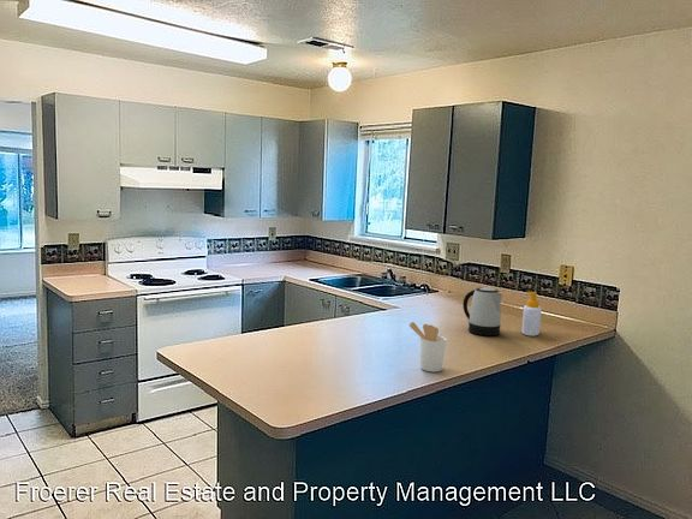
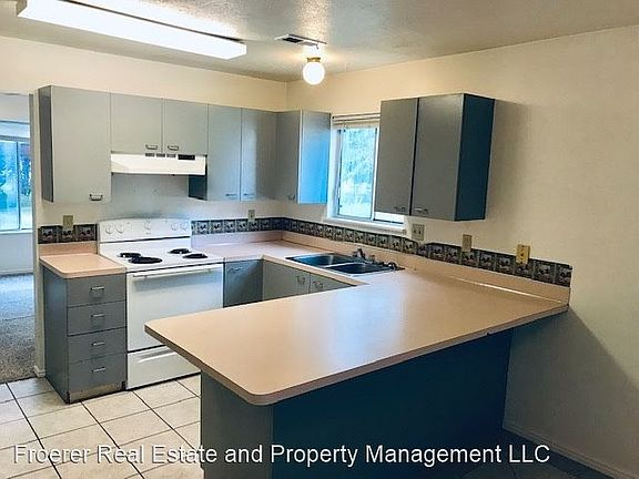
- utensil holder [407,321,447,372]
- soap bottle [521,291,543,338]
- kettle [463,286,503,336]
